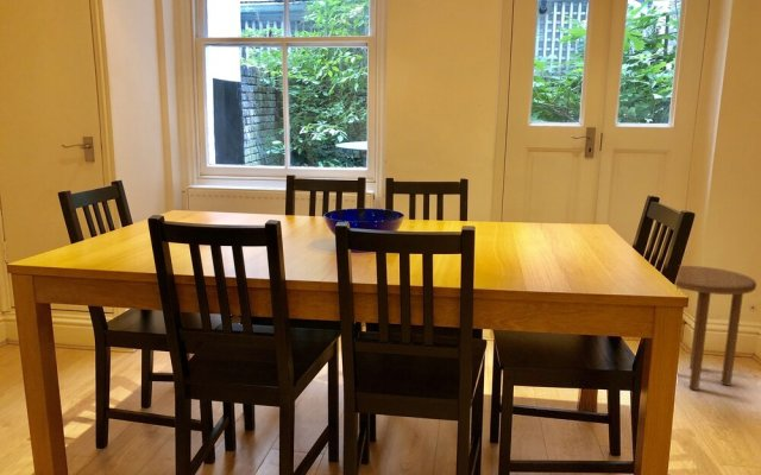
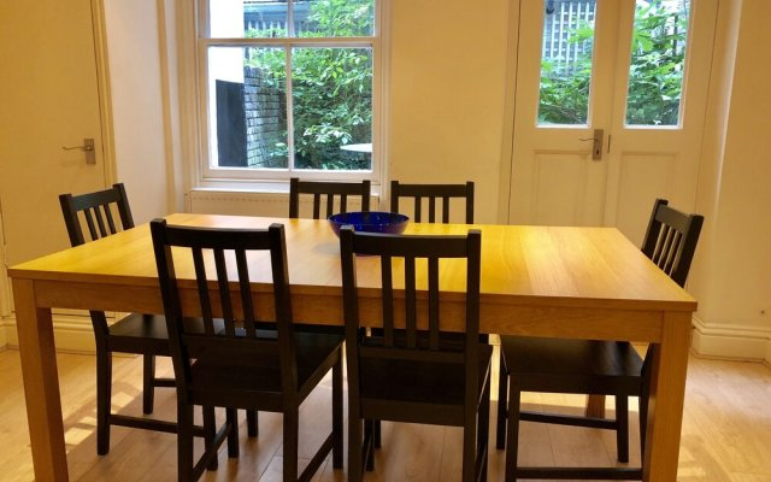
- side table [674,265,757,392]
